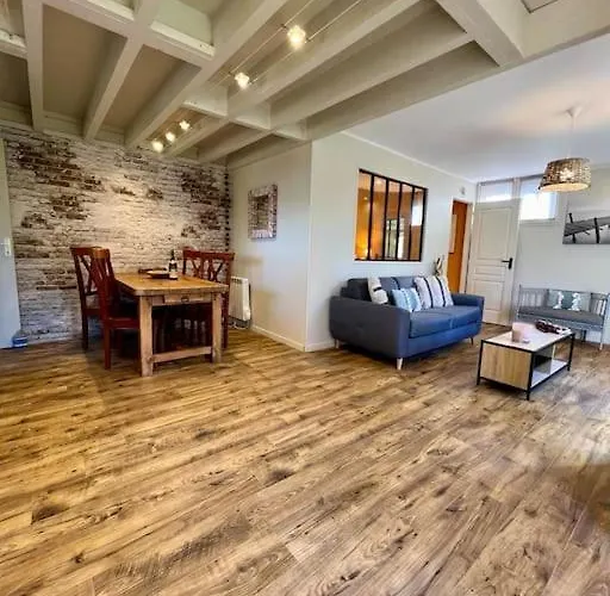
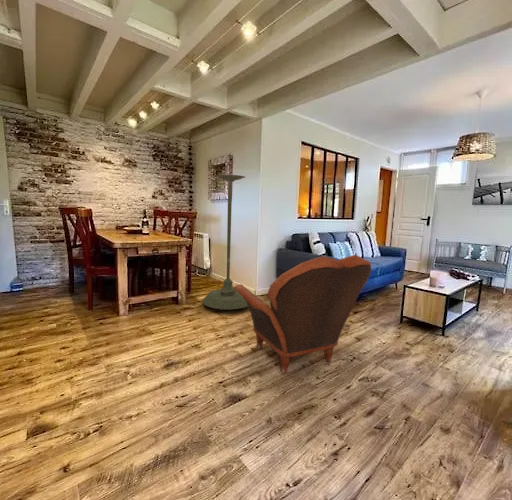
+ plant stand [201,174,248,310]
+ armchair [233,254,372,374]
